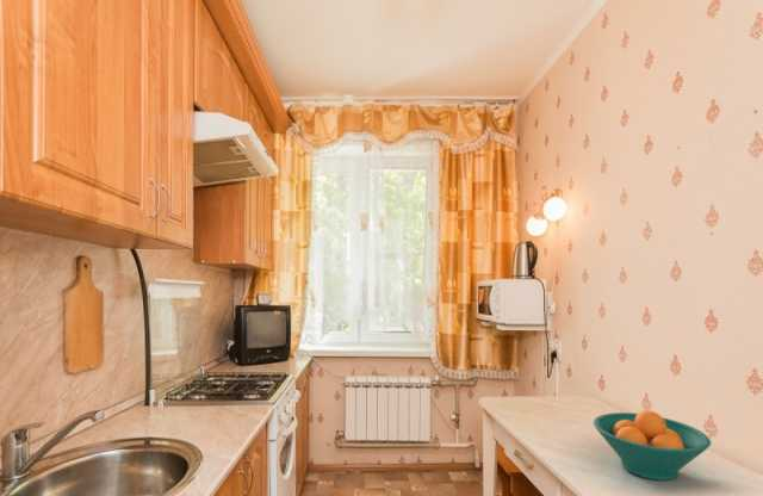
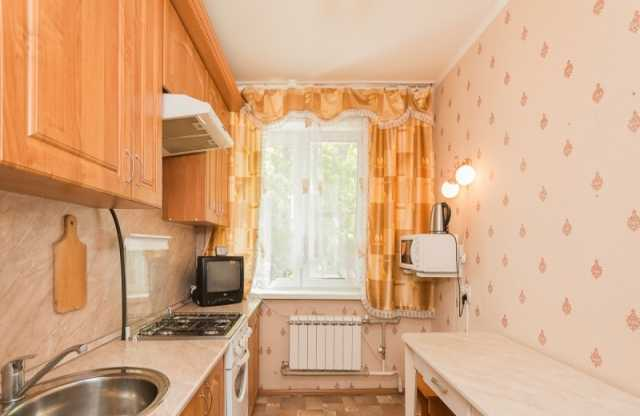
- fruit bowl [593,409,712,482]
